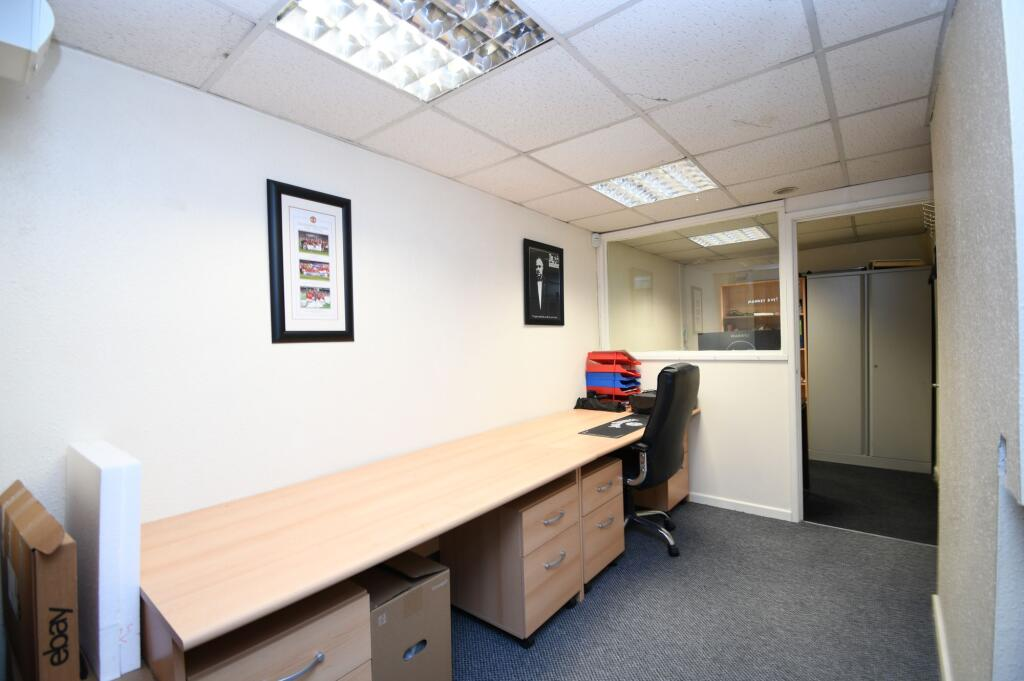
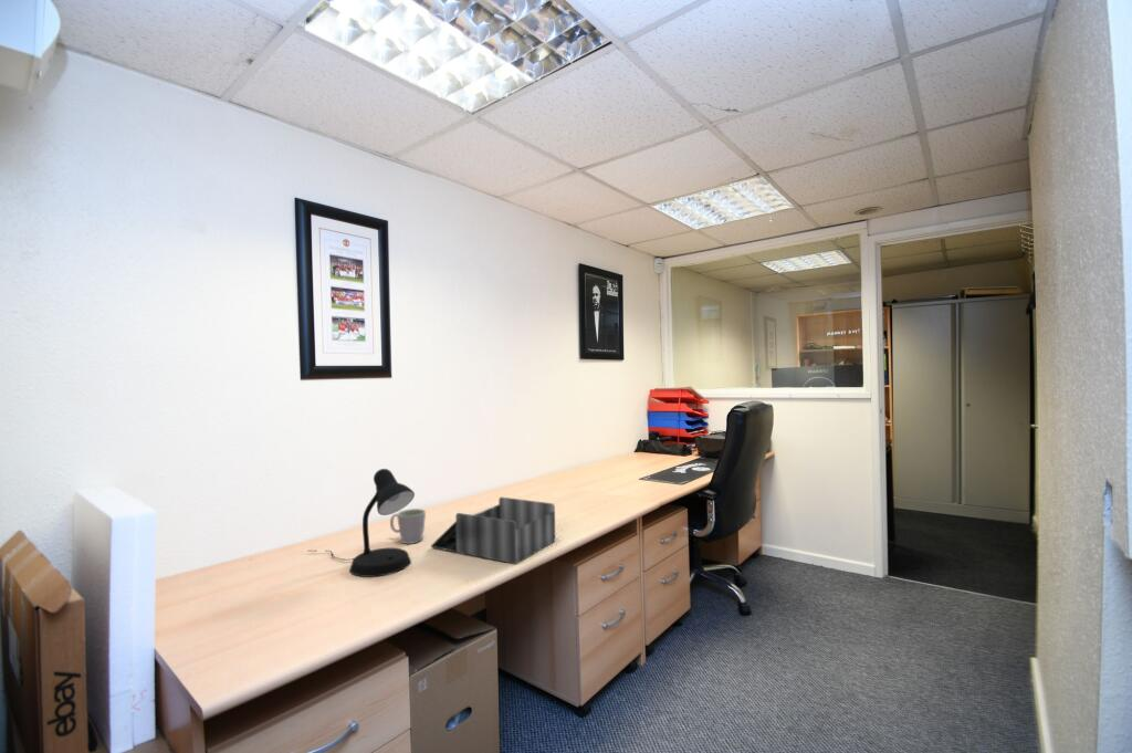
+ desk organizer [430,496,556,565]
+ mug [389,508,427,545]
+ desk lamp [306,468,416,578]
